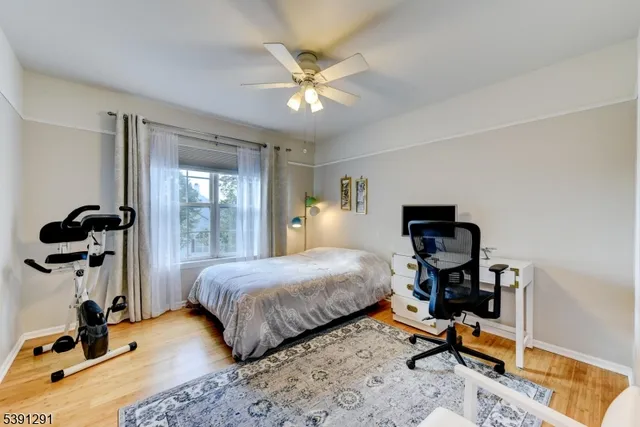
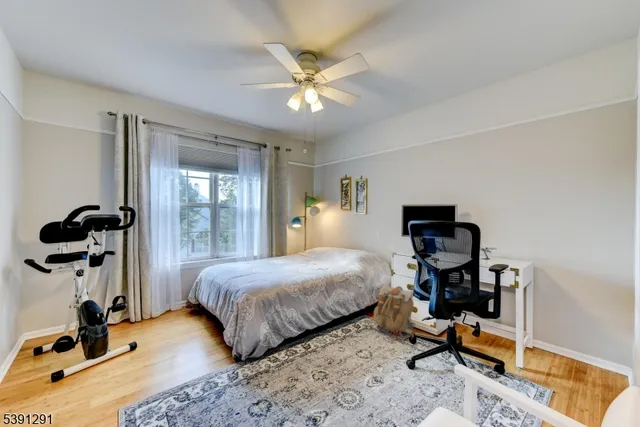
+ backpack [373,284,416,342]
